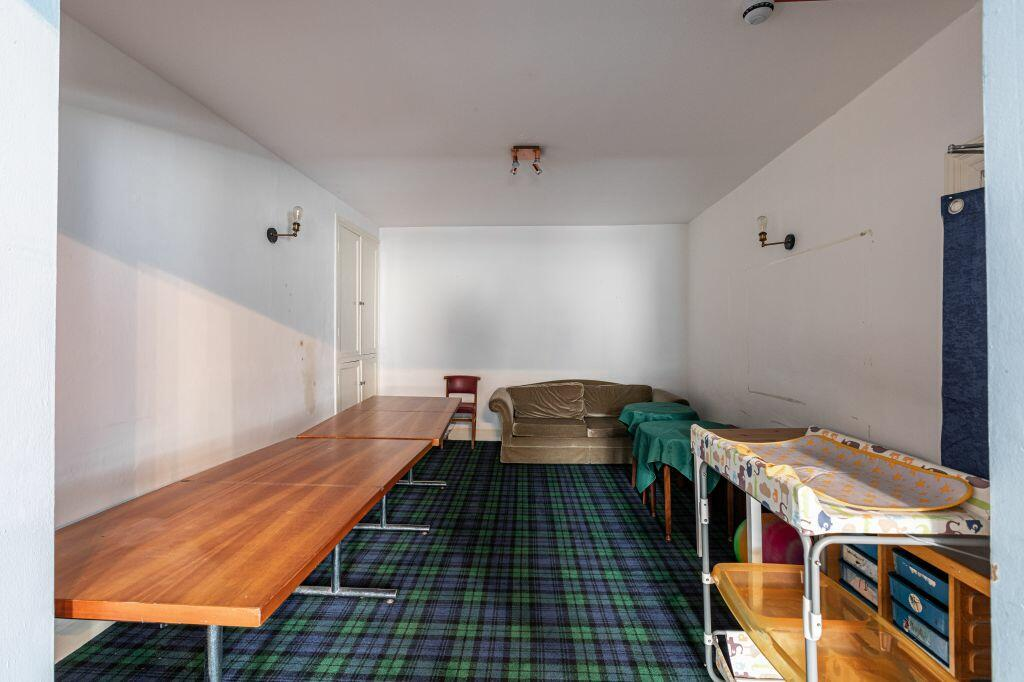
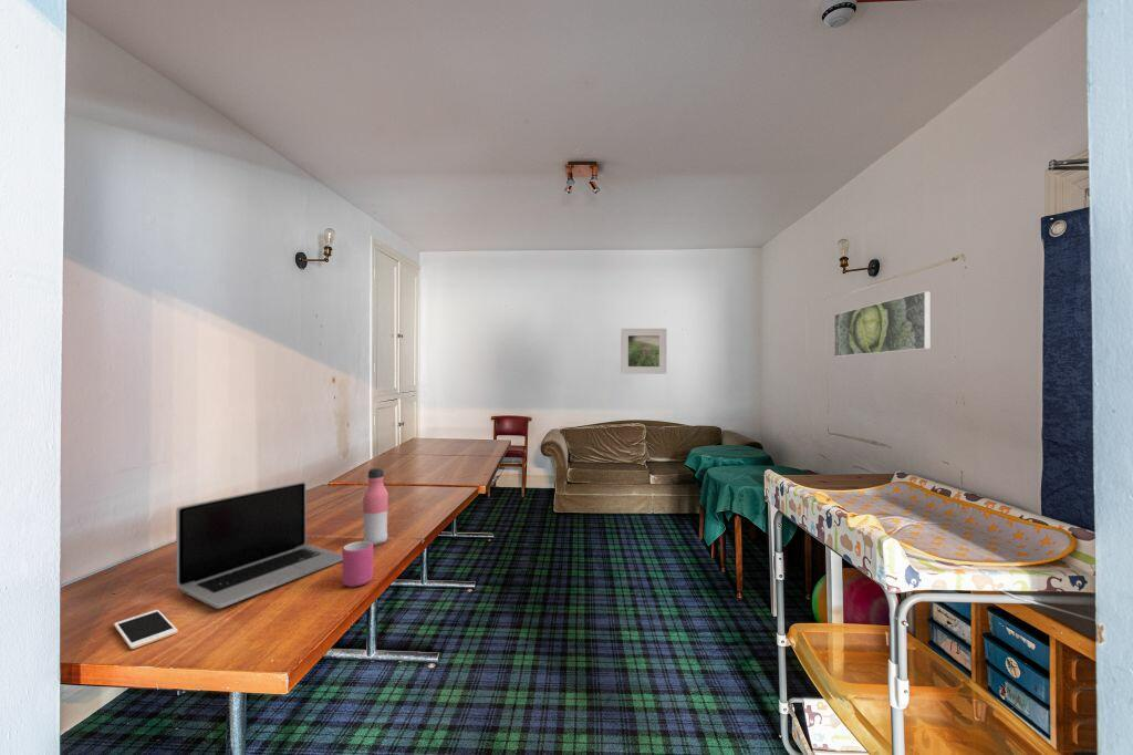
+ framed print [620,328,667,375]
+ cell phone [113,609,179,650]
+ water bottle [362,467,389,546]
+ laptop [175,480,343,610]
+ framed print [833,290,932,358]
+ mug [341,540,374,588]
